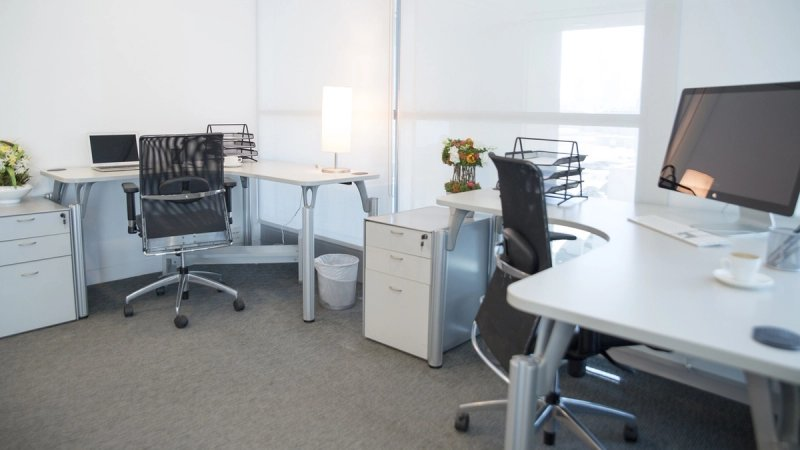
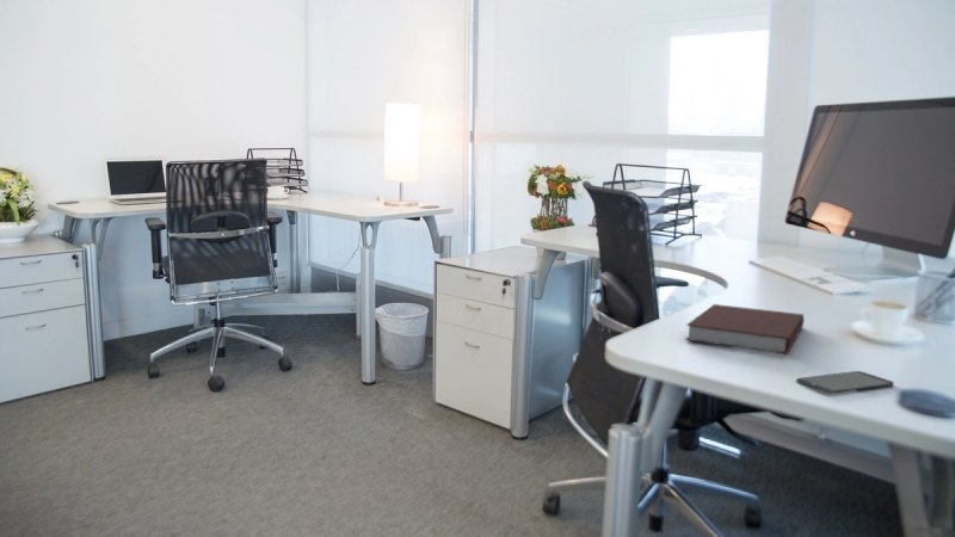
+ notebook [684,303,806,356]
+ smartphone [795,370,895,395]
